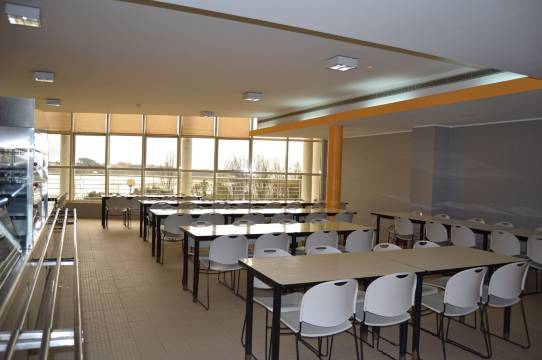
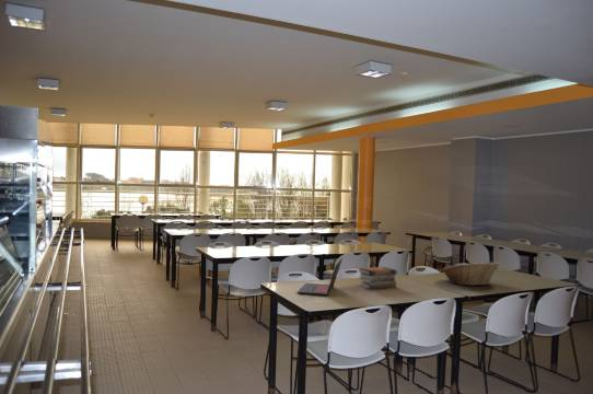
+ book stack [357,266,398,290]
+ fruit basket [441,262,500,287]
+ laptop [296,257,344,297]
